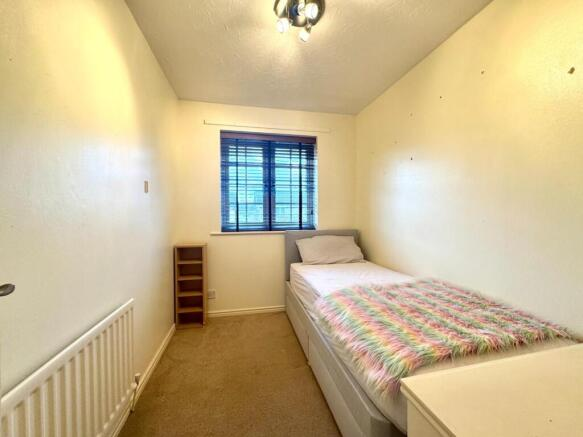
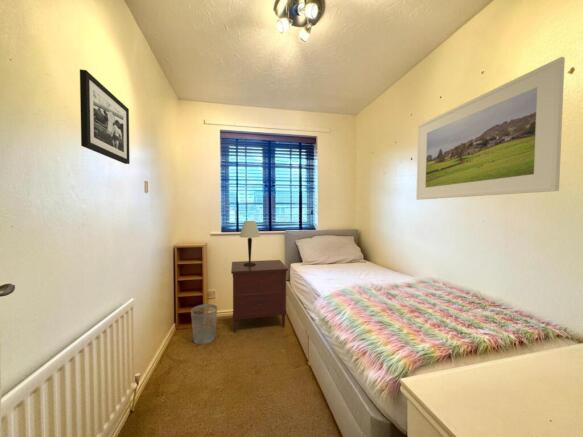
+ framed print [415,56,566,201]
+ picture frame [79,68,131,165]
+ dresser [230,259,289,334]
+ wastebasket [190,303,218,346]
+ table lamp [238,220,261,266]
